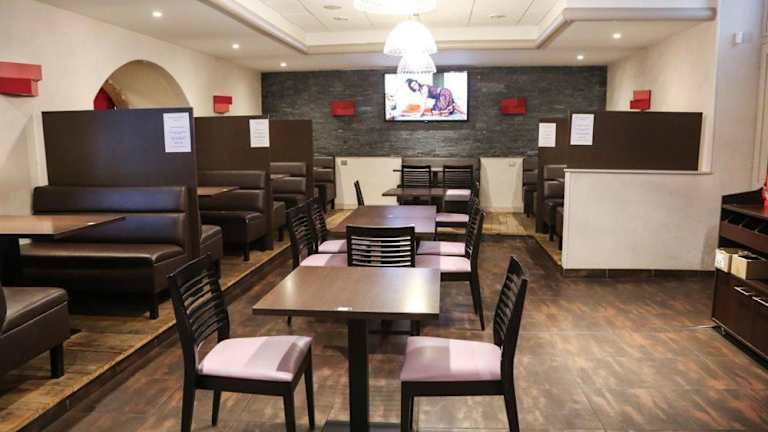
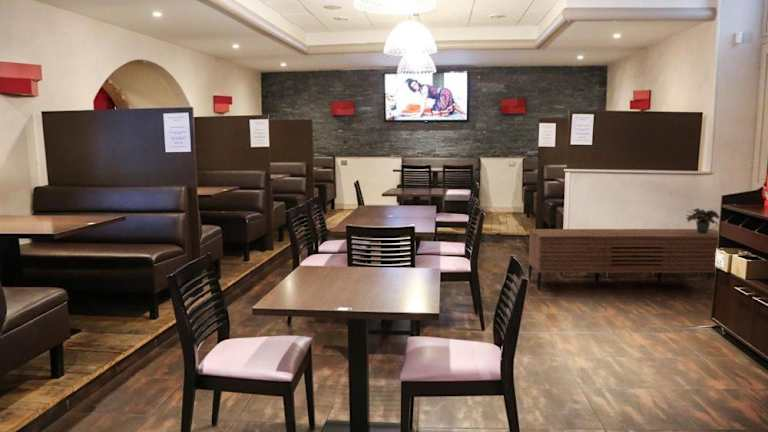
+ sideboard [528,228,719,291]
+ potted plant [685,207,721,234]
